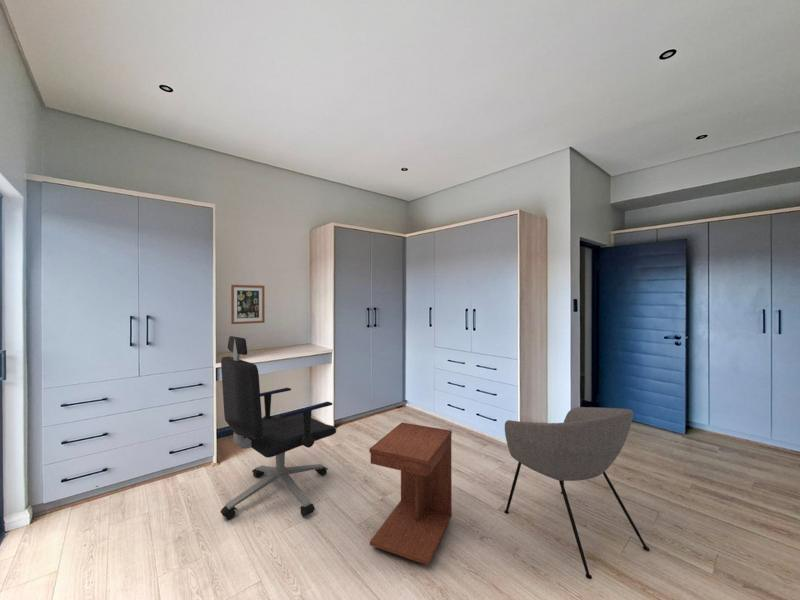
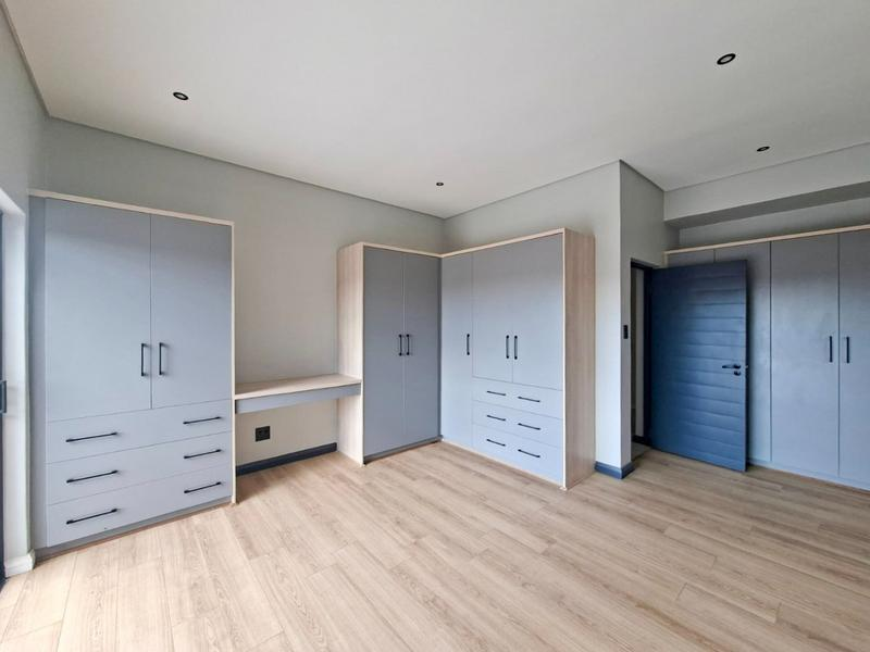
- office chair [220,335,337,520]
- wall art [230,284,266,325]
- armchair [503,406,650,580]
- side table [368,422,453,566]
